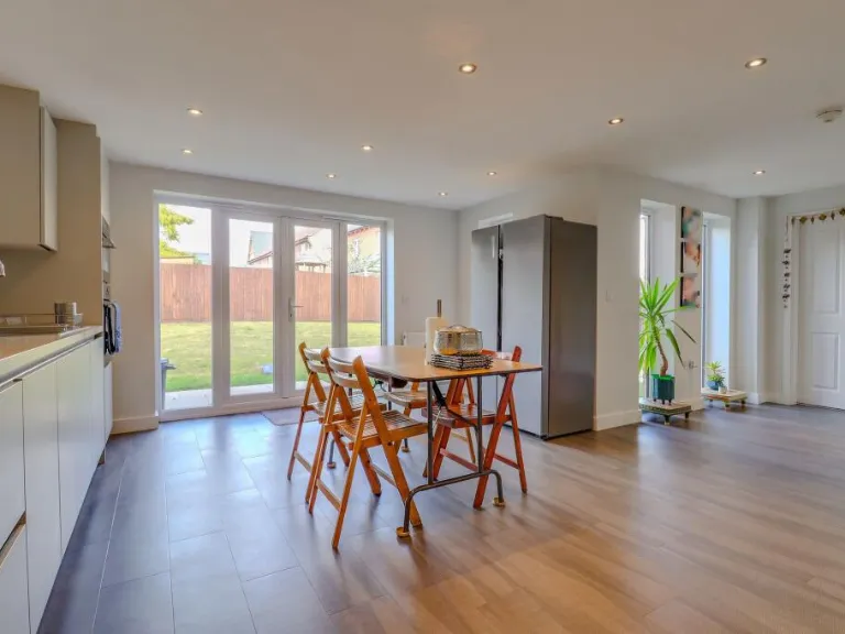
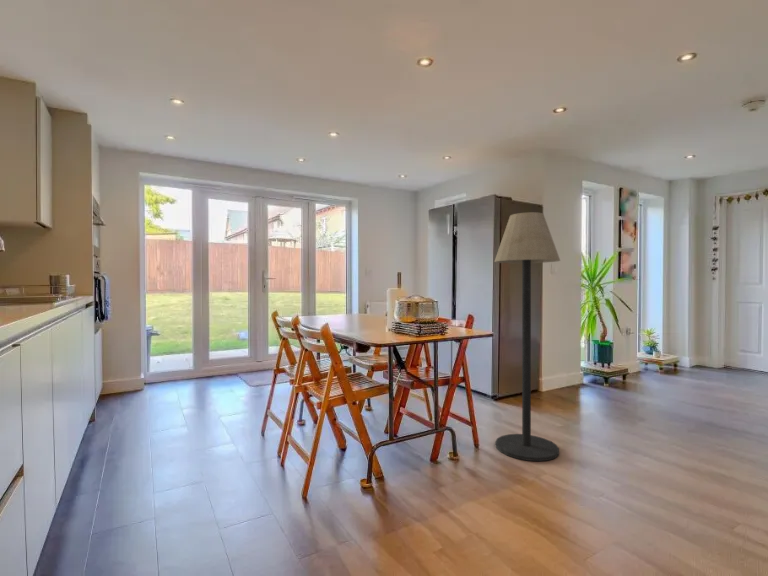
+ floor lamp [493,211,561,462]
